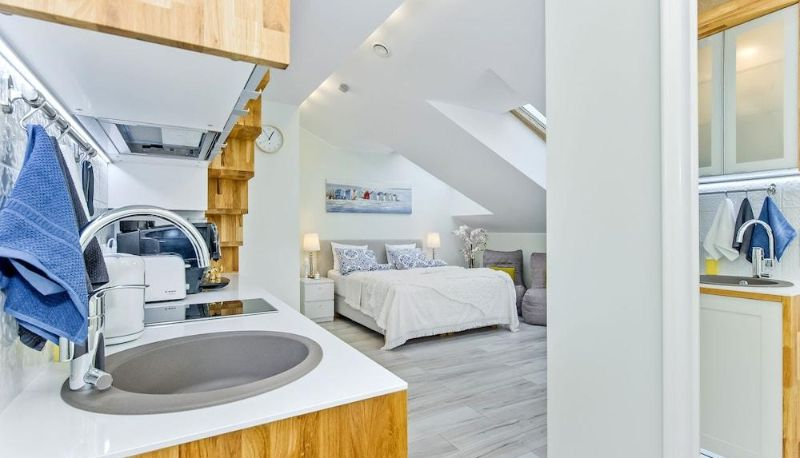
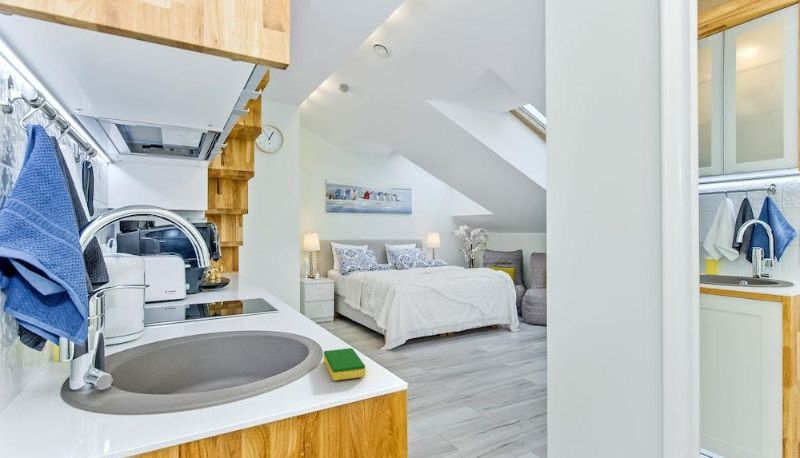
+ dish sponge [323,347,366,382]
